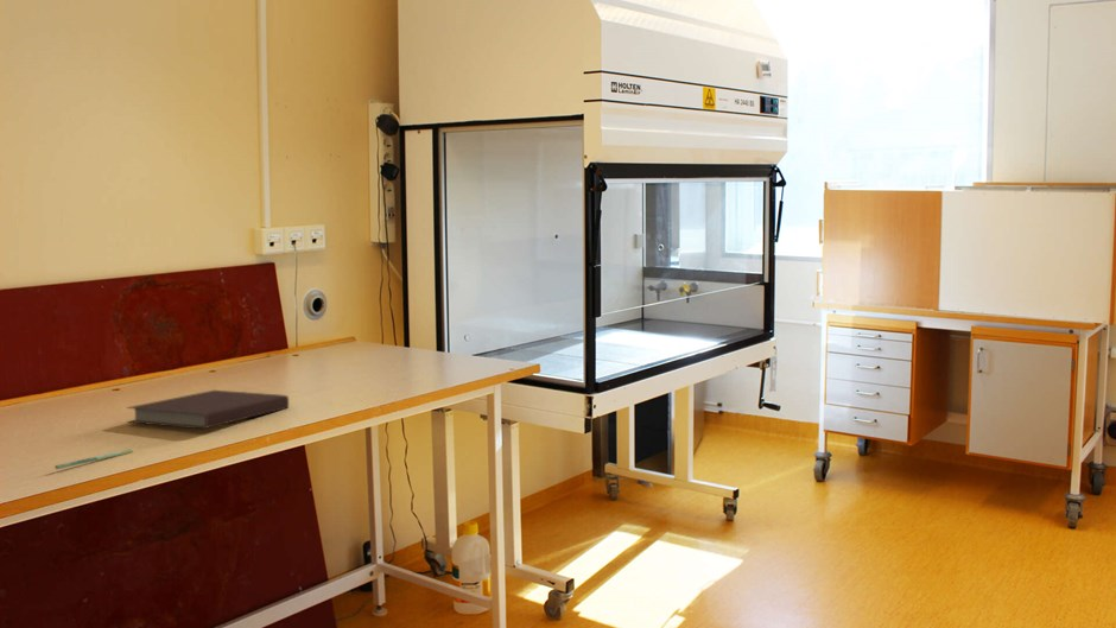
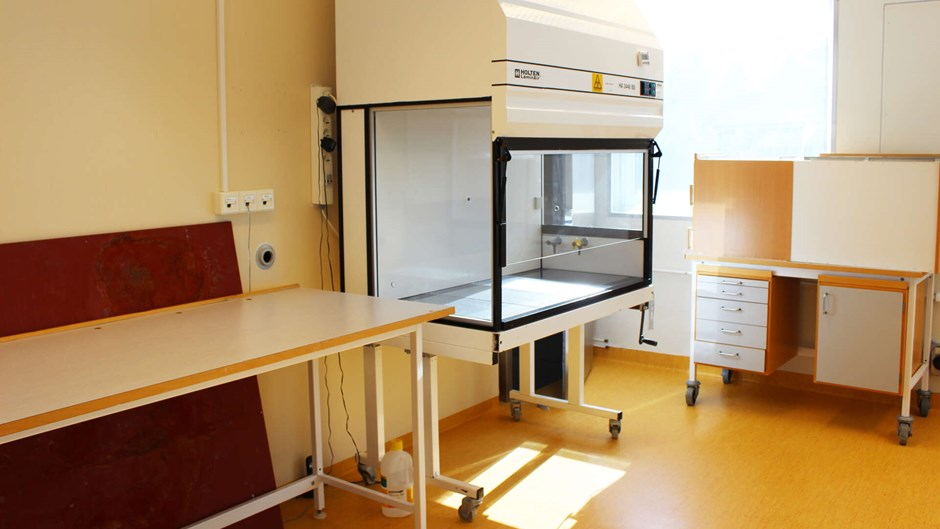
- pen [55,448,134,470]
- notebook [125,389,290,430]
